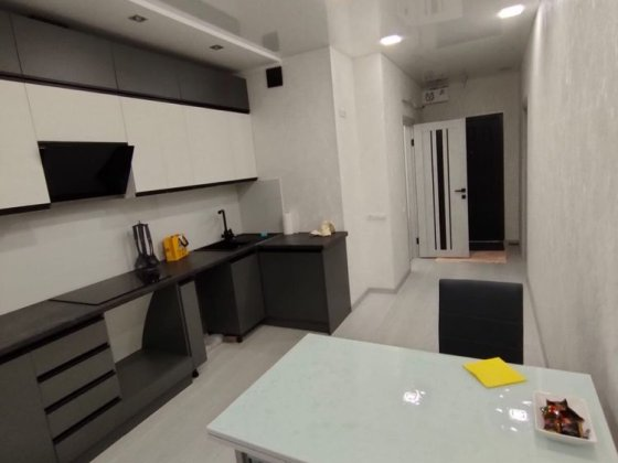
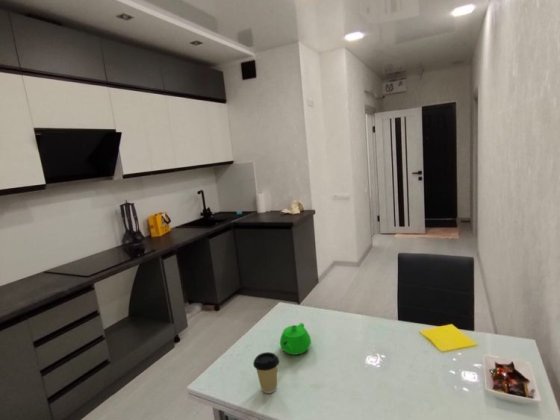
+ teapot [279,322,312,356]
+ coffee cup [252,351,280,394]
